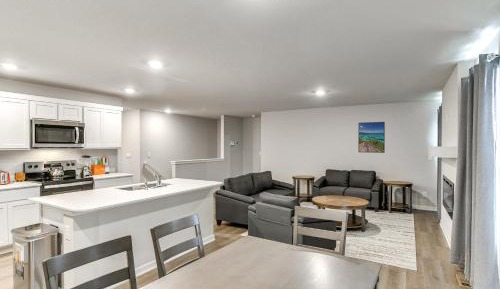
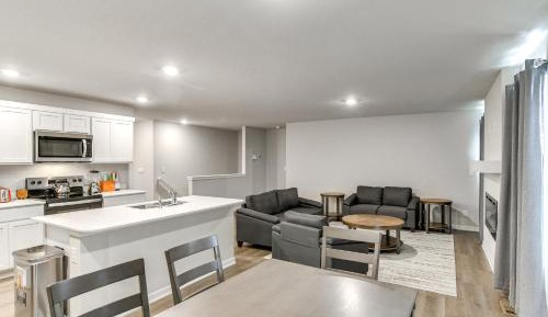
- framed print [357,121,386,154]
